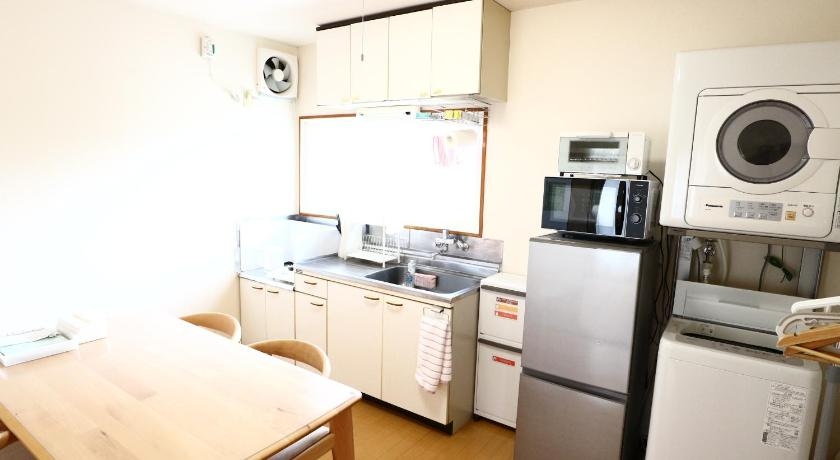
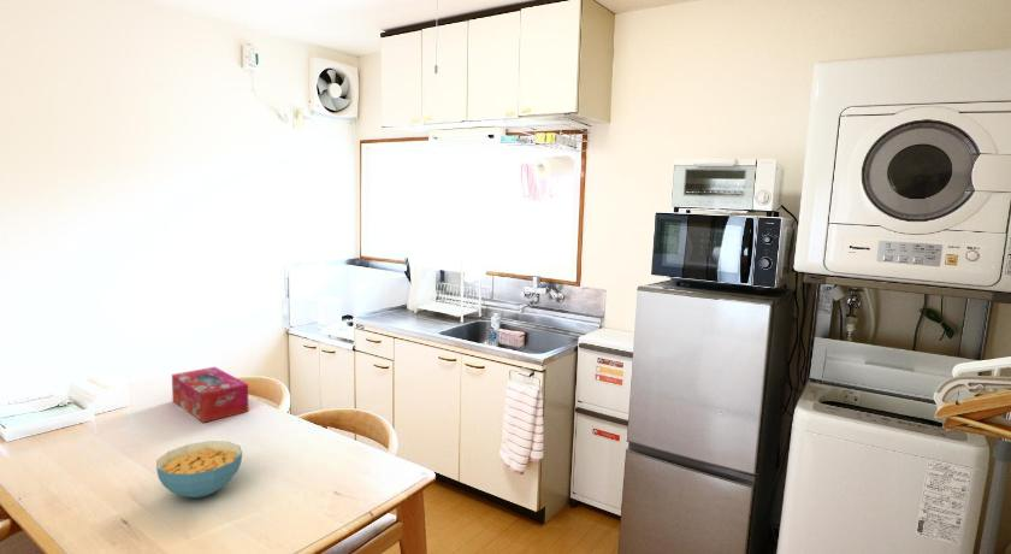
+ cereal bowl [155,440,243,499]
+ tissue box [171,366,250,424]
